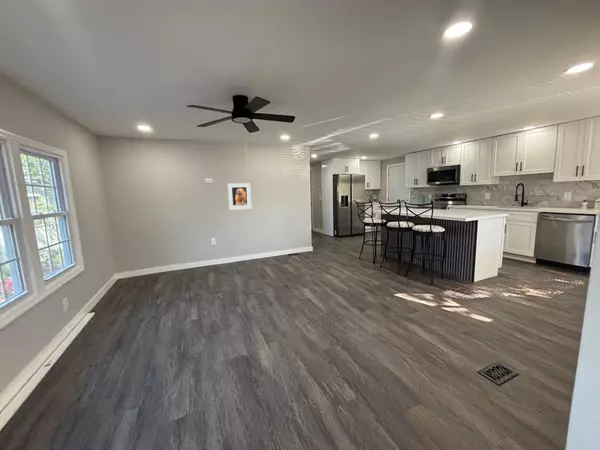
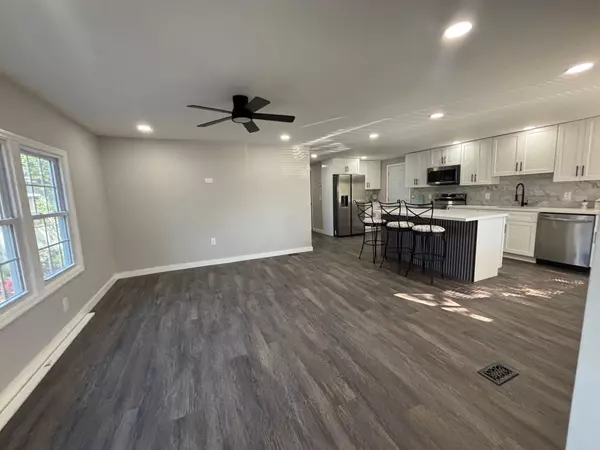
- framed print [227,182,252,211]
